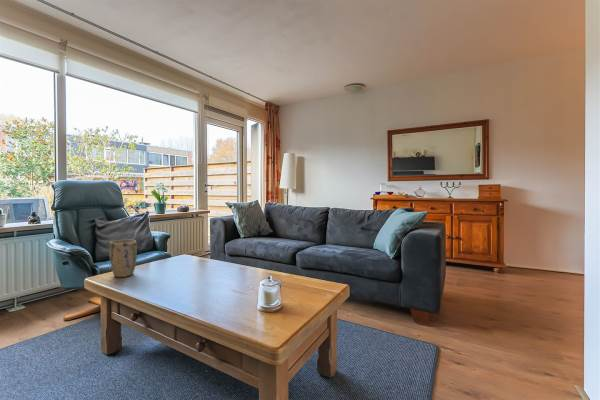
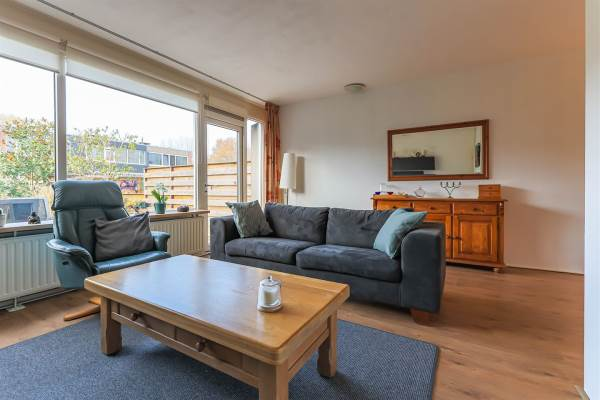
- plant pot [108,239,138,278]
